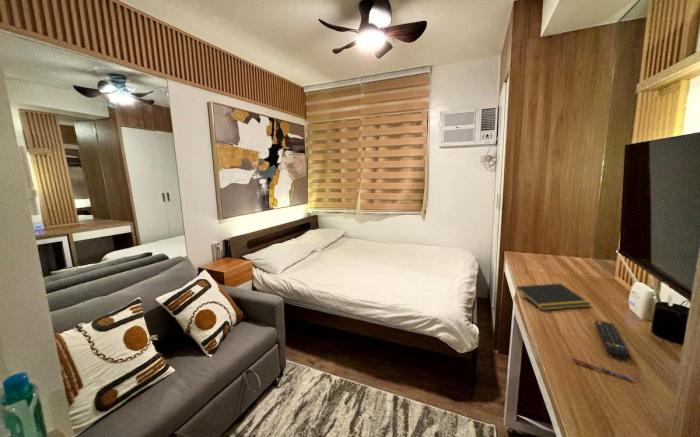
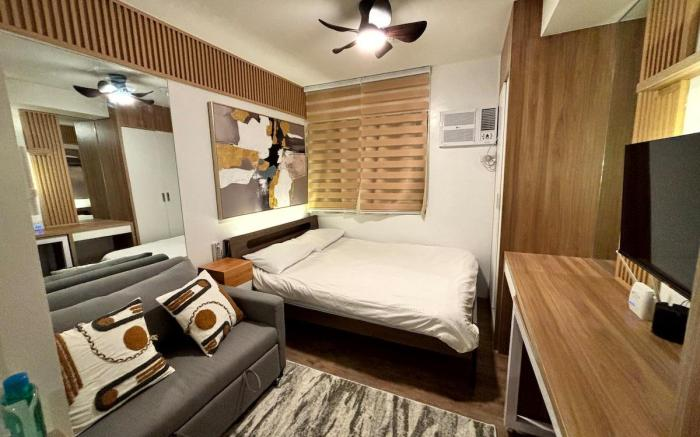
- pen [571,357,636,383]
- remote control [594,320,632,361]
- notepad [515,283,591,311]
